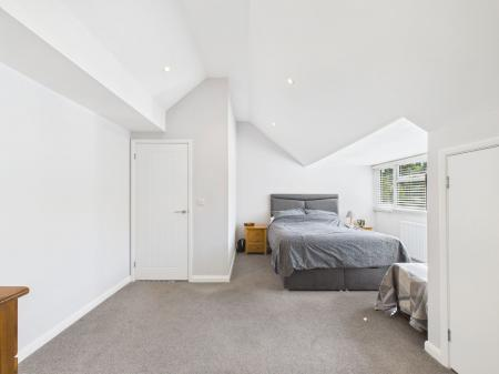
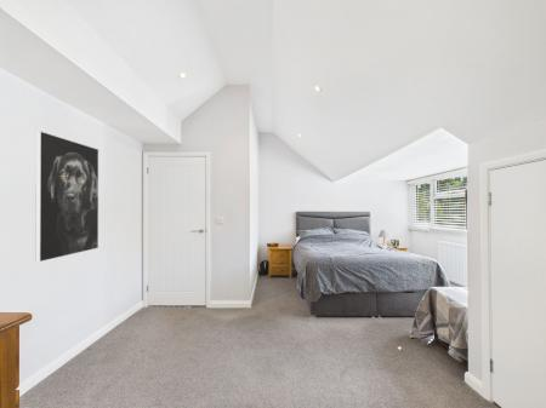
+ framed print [34,130,99,263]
